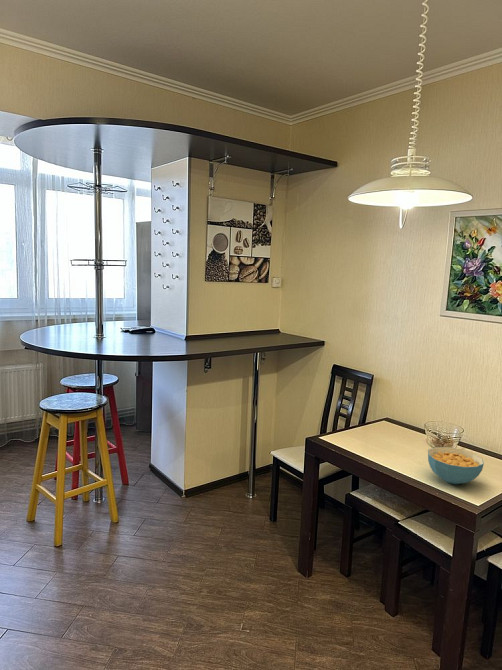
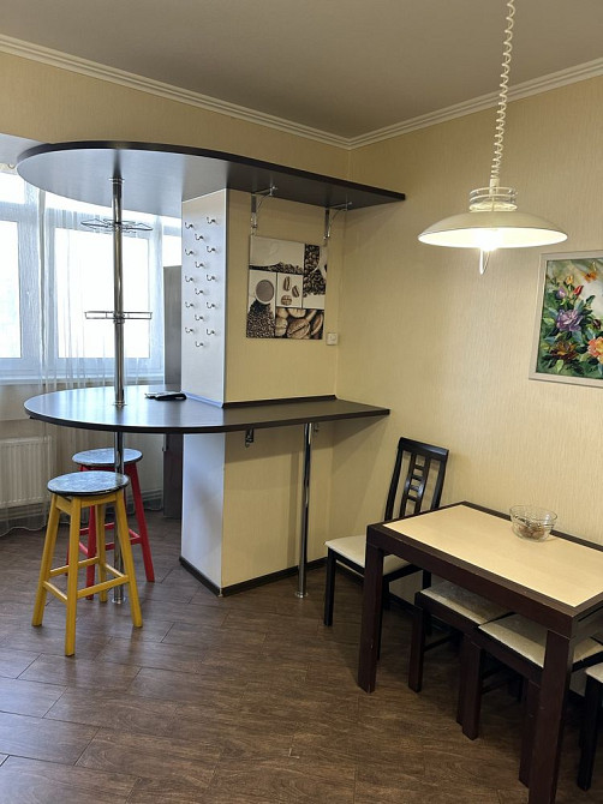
- cereal bowl [427,446,485,485]
